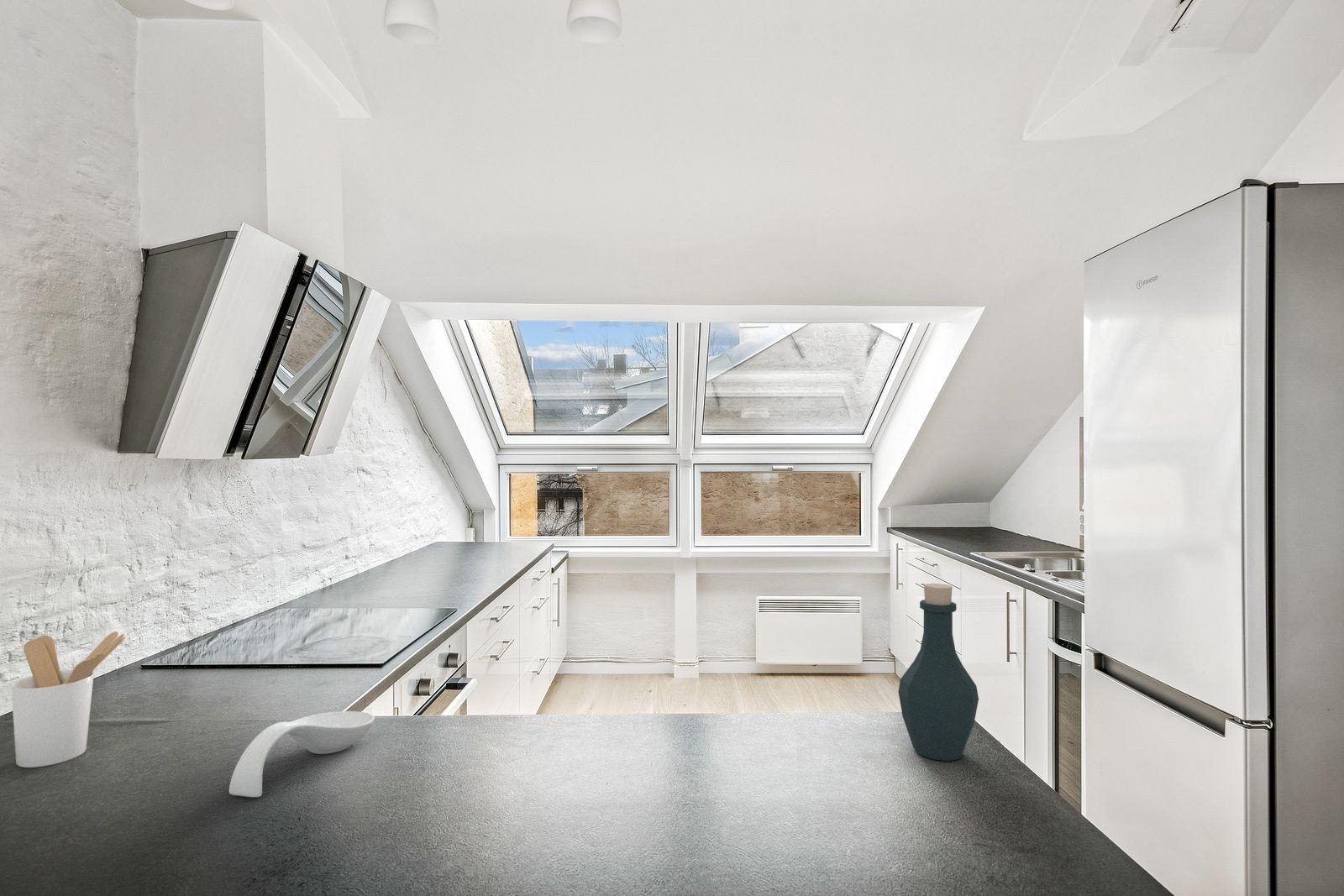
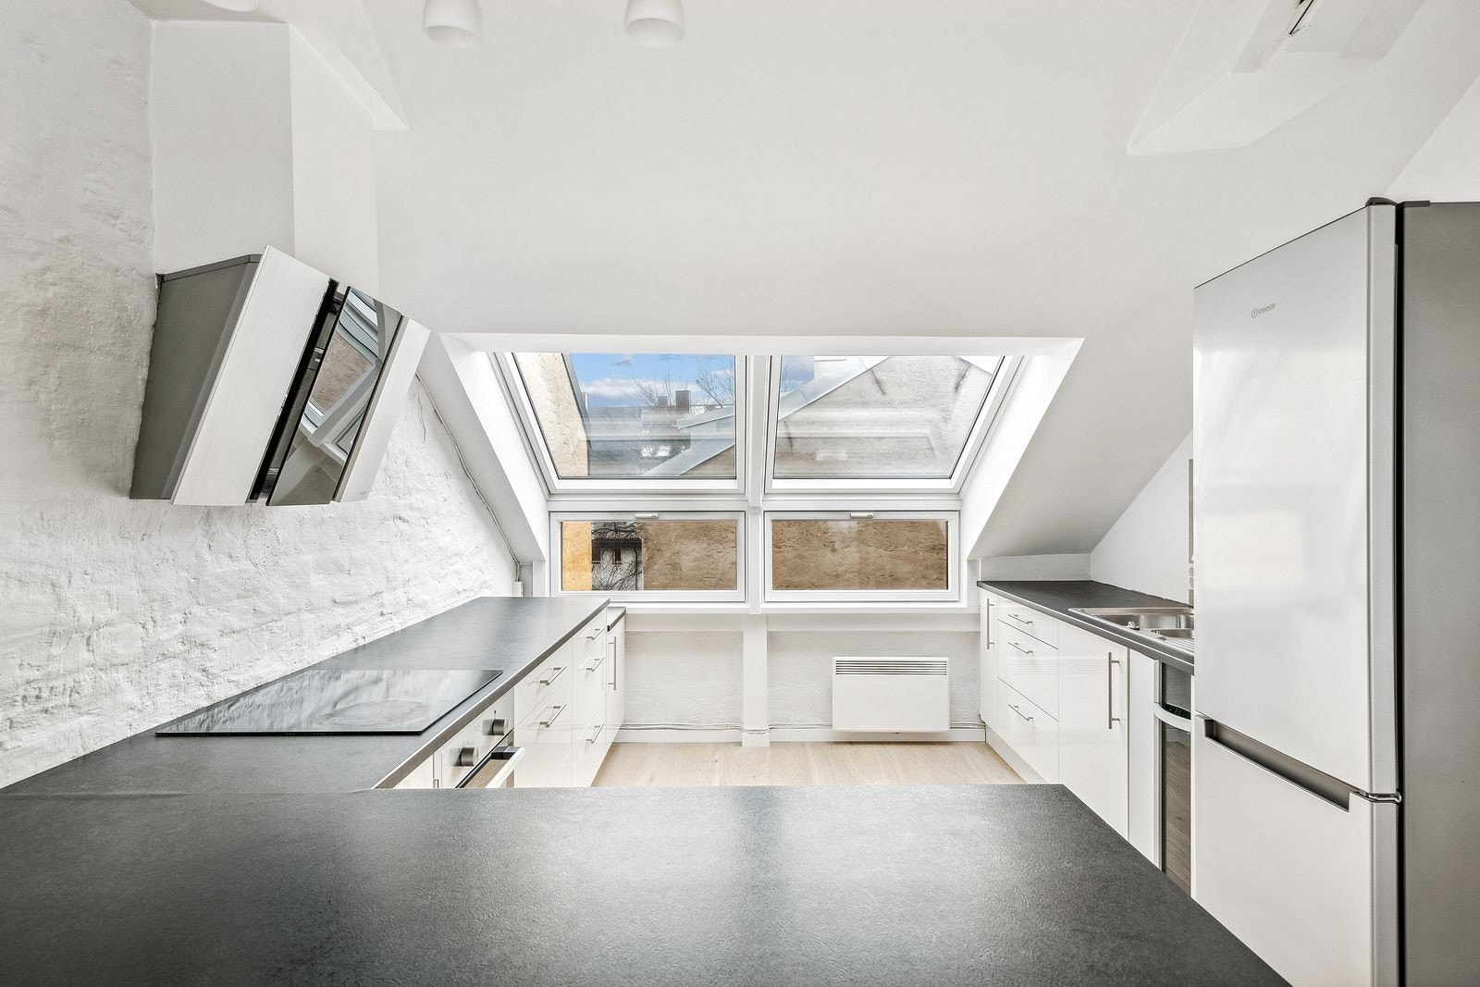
- spoon rest [228,710,375,798]
- utensil holder [11,631,127,768]
- bottle [897,583,979,762]
